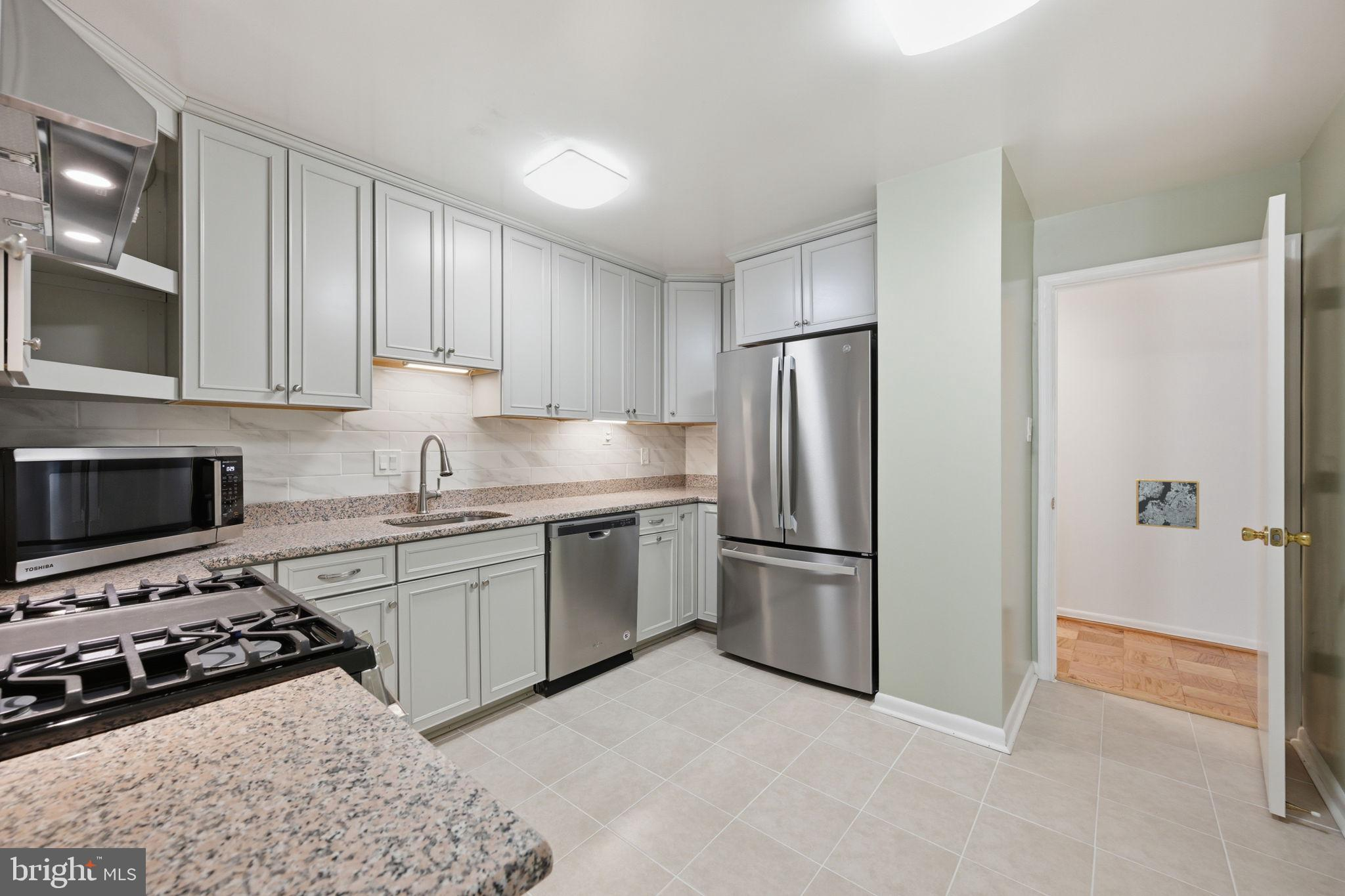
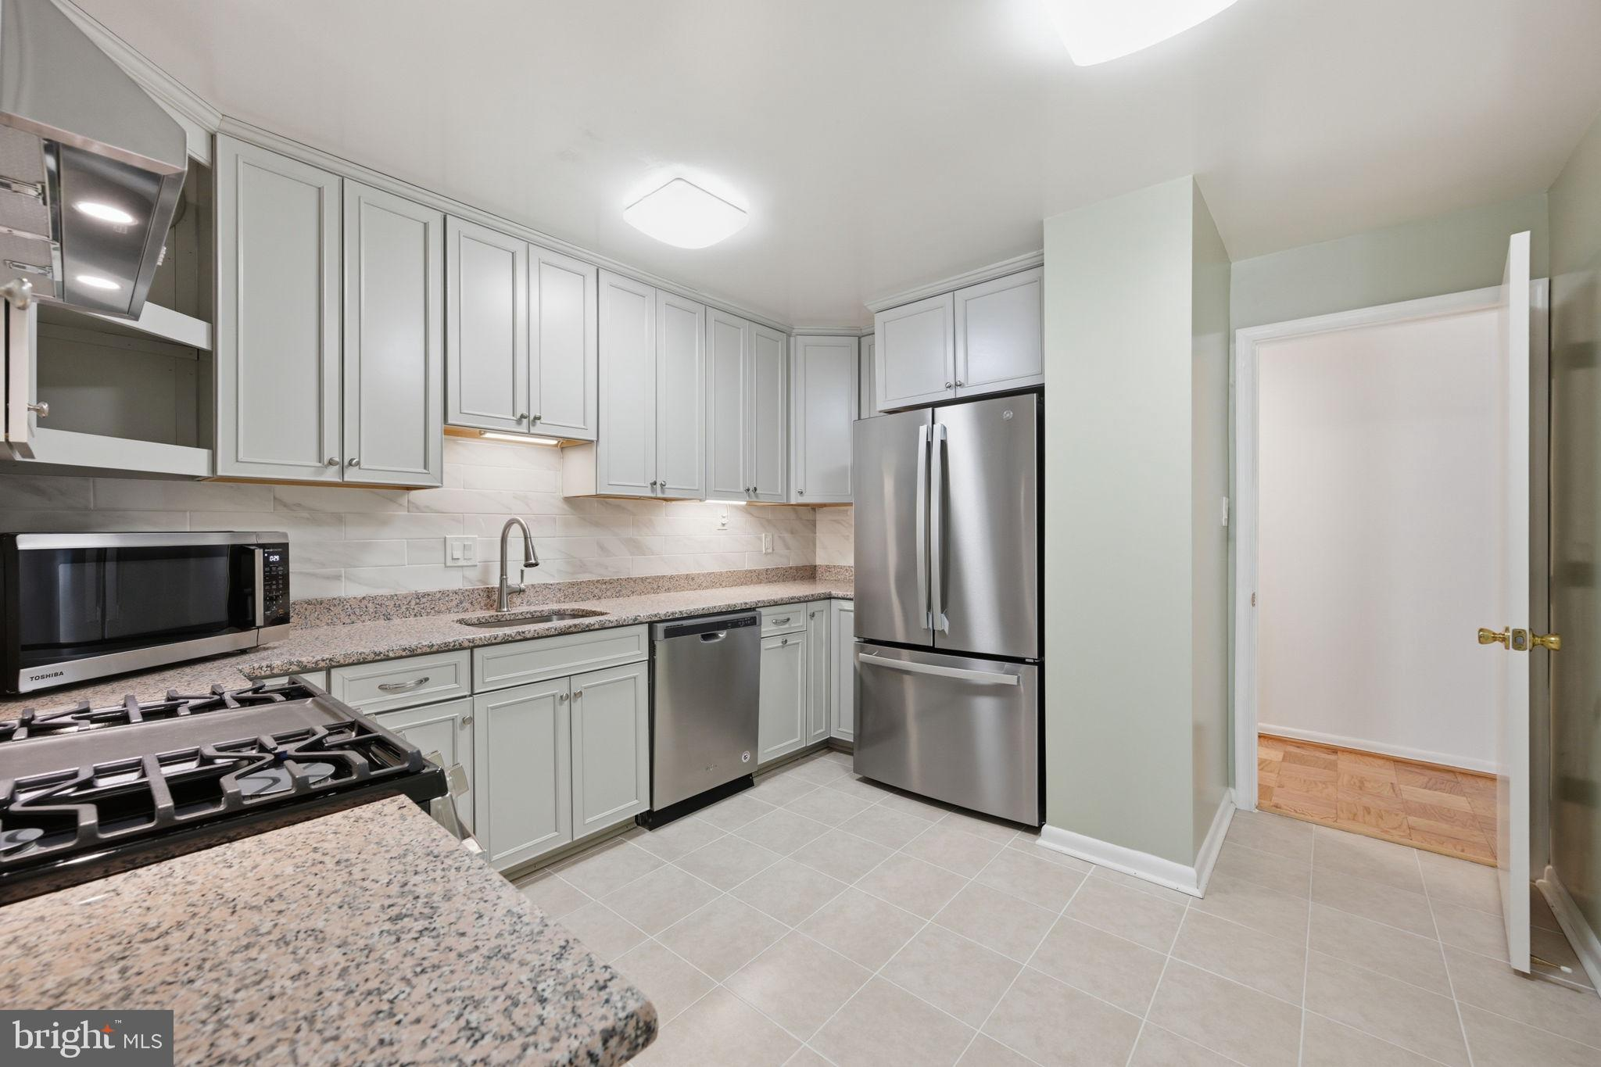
- wall art [1136,479,1200,530]
